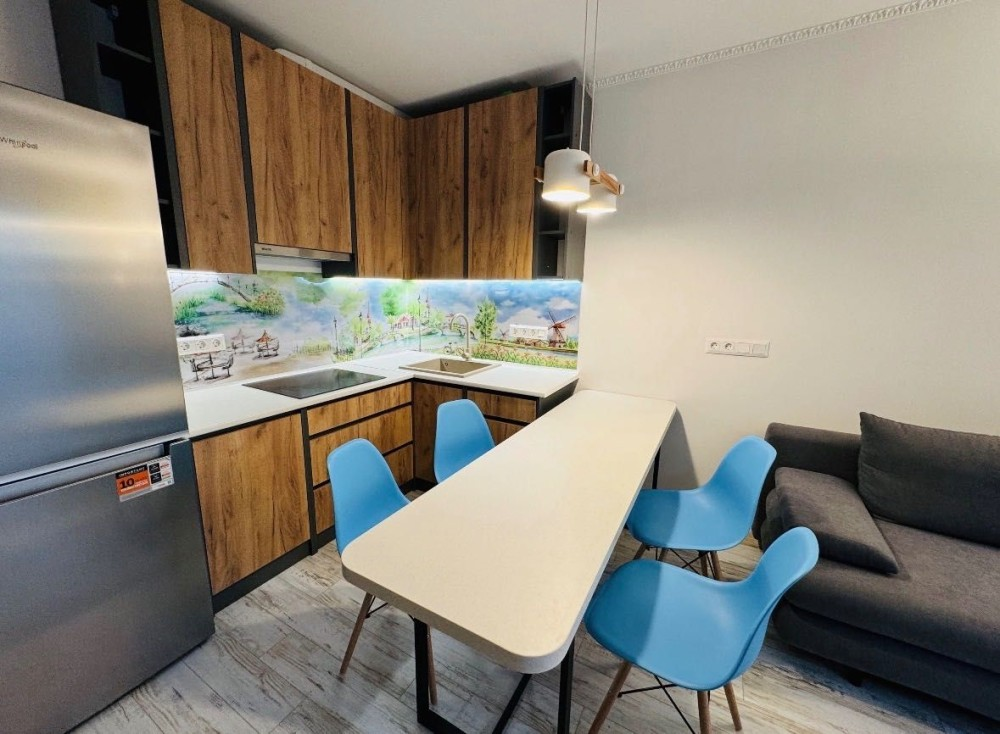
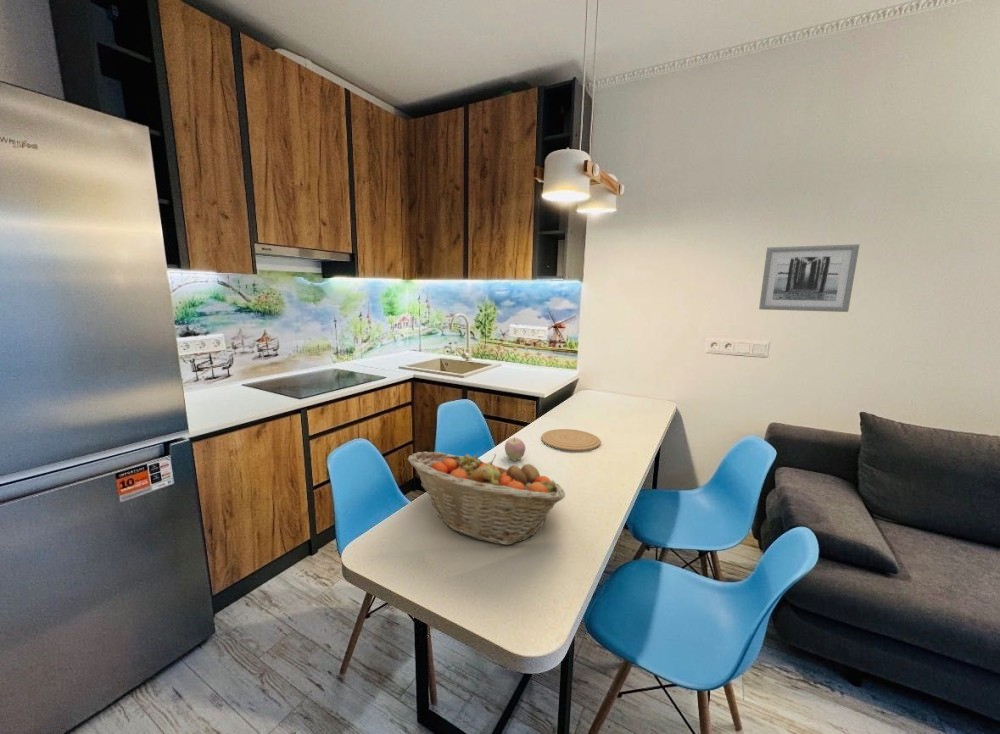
+ apple [504,435,526,462]
+ plate [540,428,601,452]
+ wall art [758,243,861,313]
+ fruit basket [407,451,566,546]
